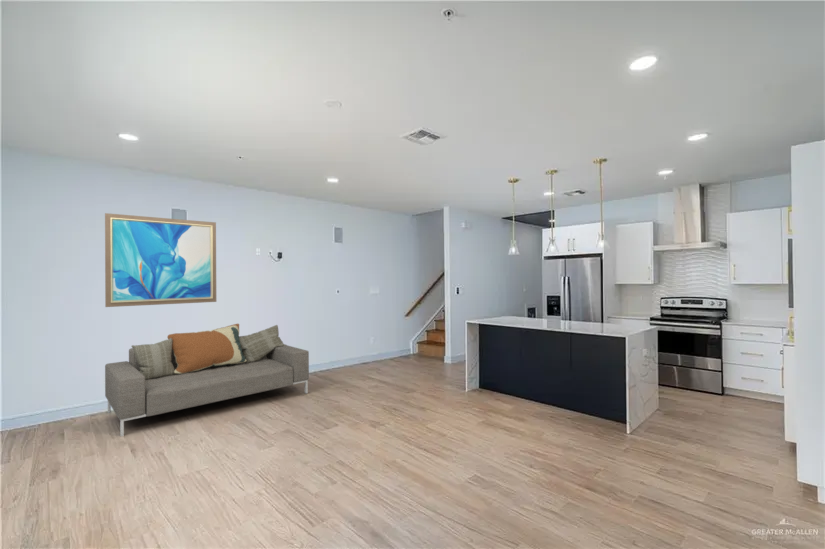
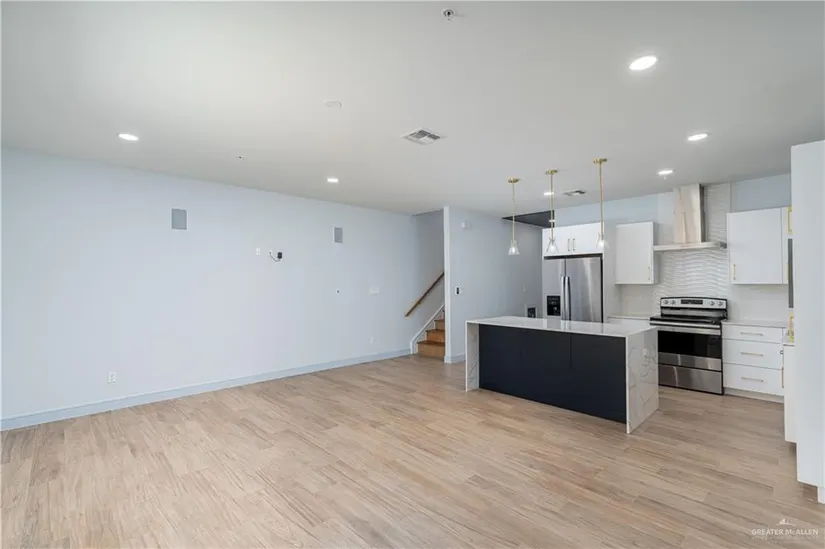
- sofa [104,323,310,438]
- wall art [104,212,217,308]
